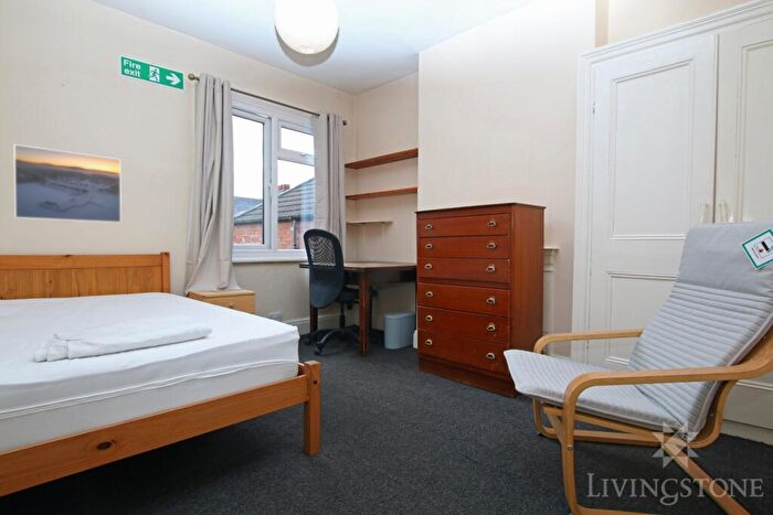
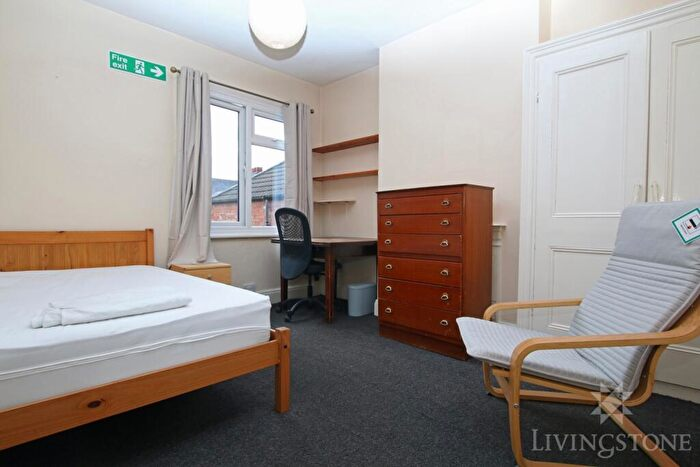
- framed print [13,143,123,224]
